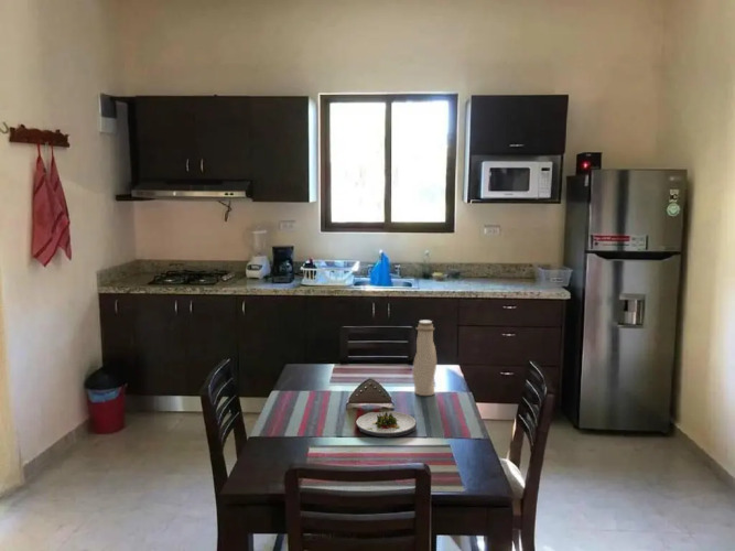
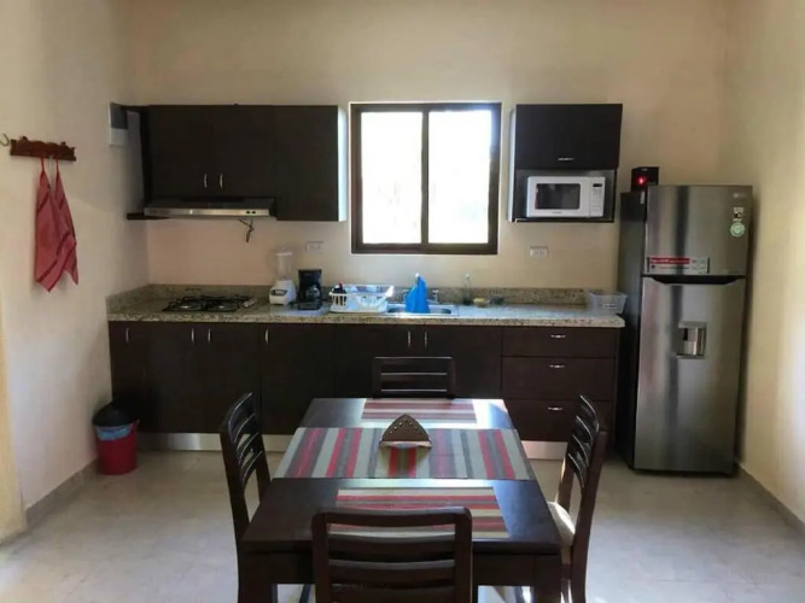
- salad plate [355,410,418,437]
- water bottle [411,320,437,397]
